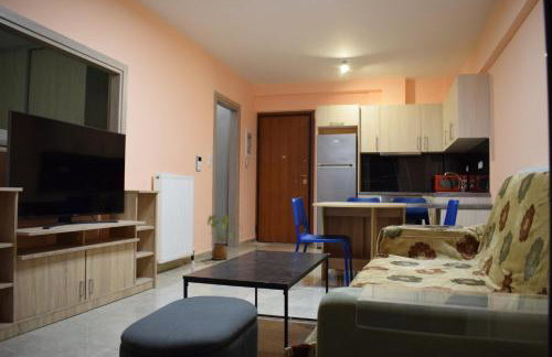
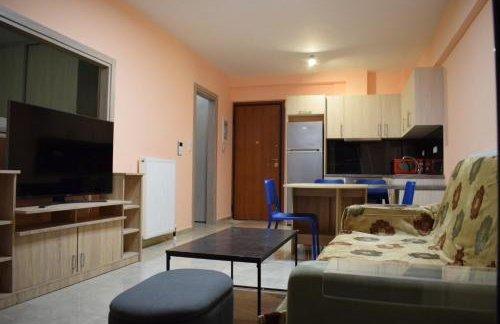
- house plant [206,214,243,261]
